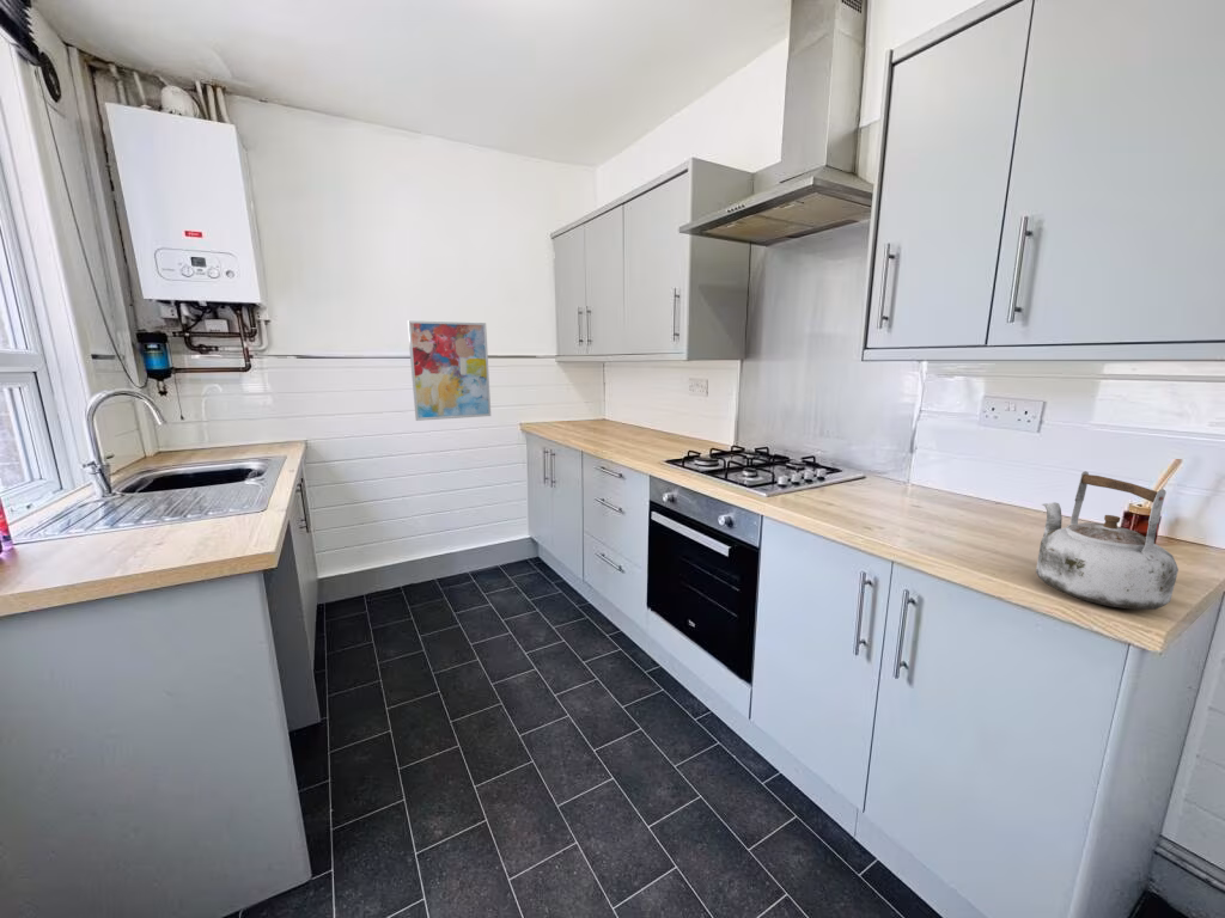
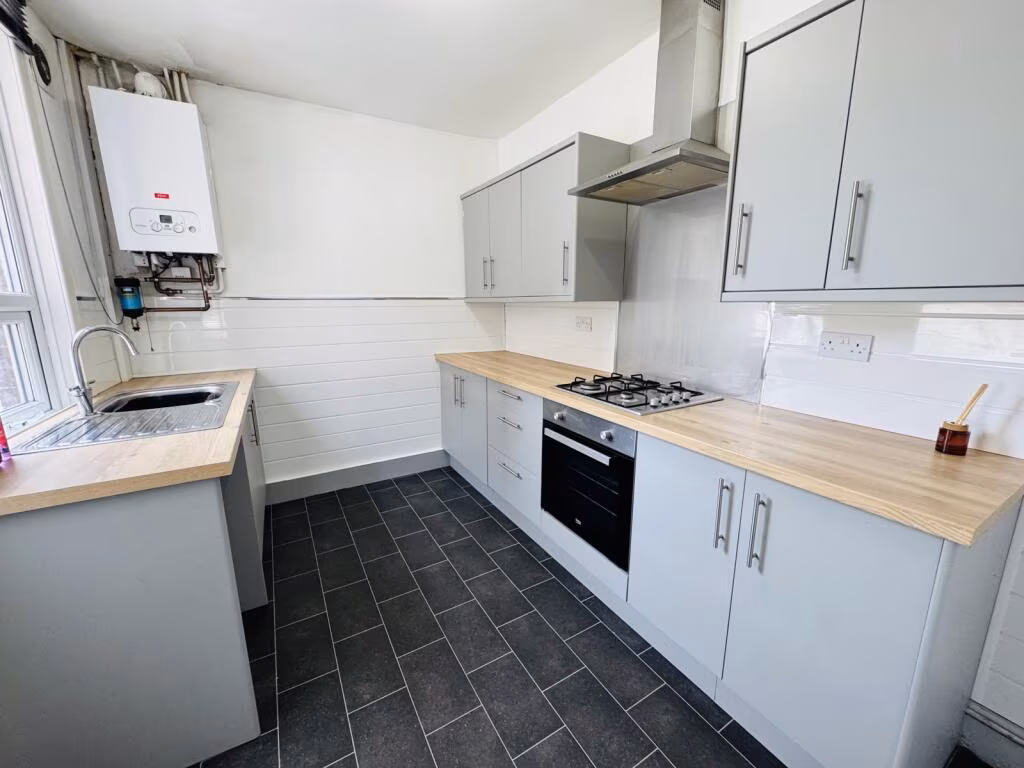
- wall art [406,319,492,422]
- kettle [1035,470,1180,611]
